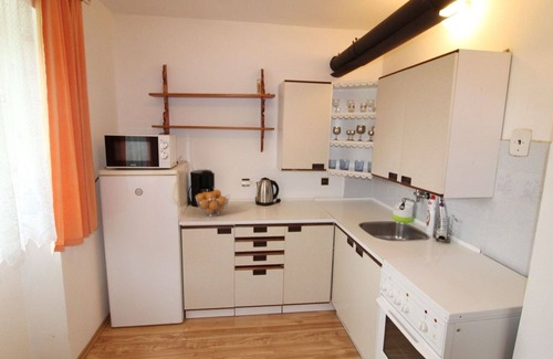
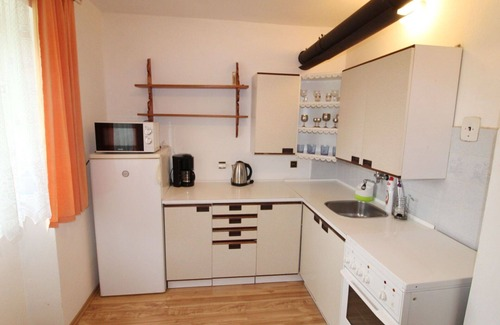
- fruit basket [195,189,231,218]
